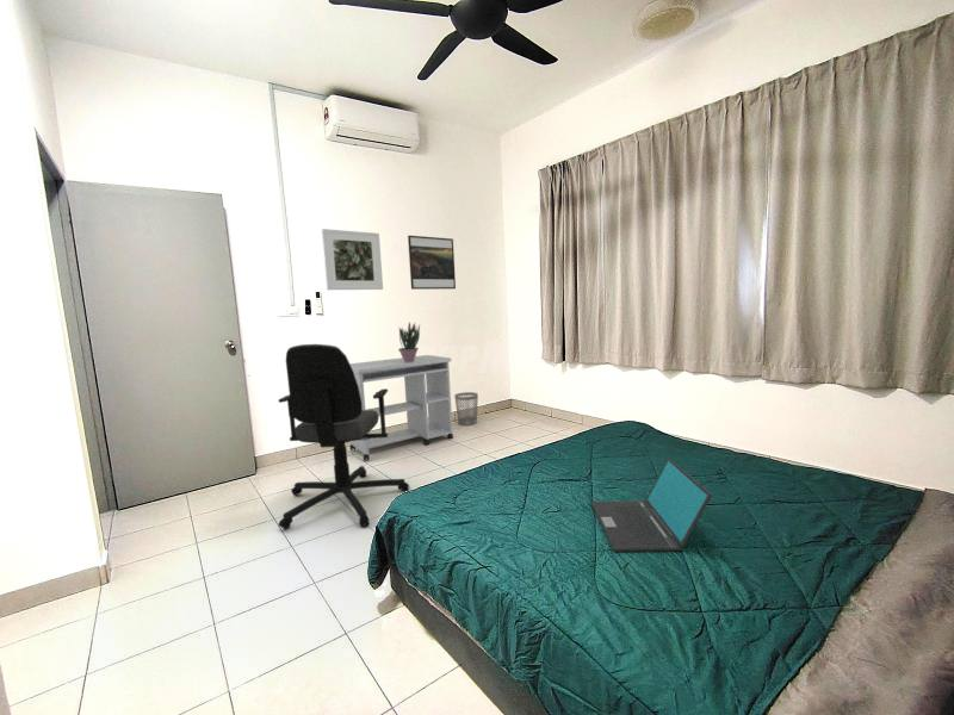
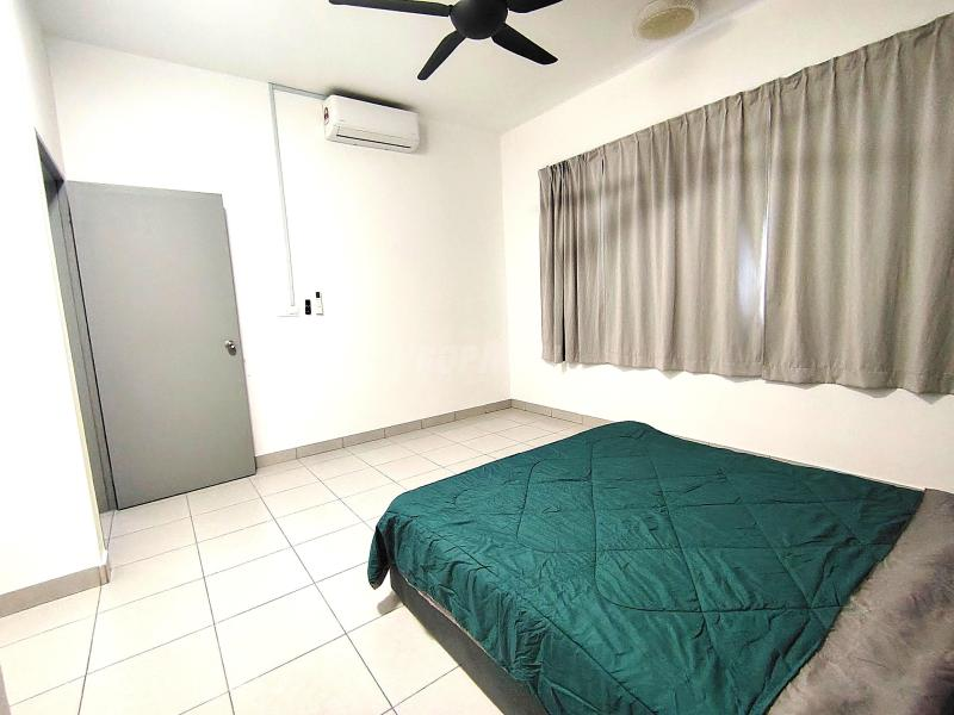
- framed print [407,235,457,291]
- laptop [590,456,713,553]
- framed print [321,228,384,291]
- wastebasket [453,391,479,427]
- desk [348,354,454,462]
- potted plant [397,322,421,362]
- office chair [278,343,410,530]
